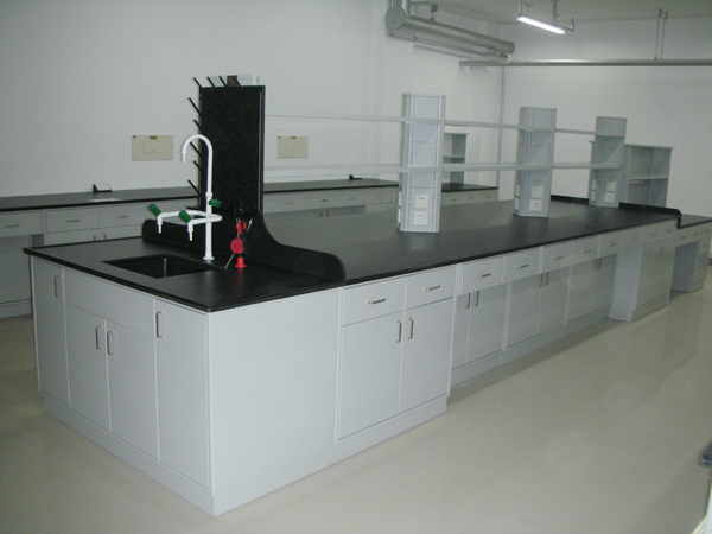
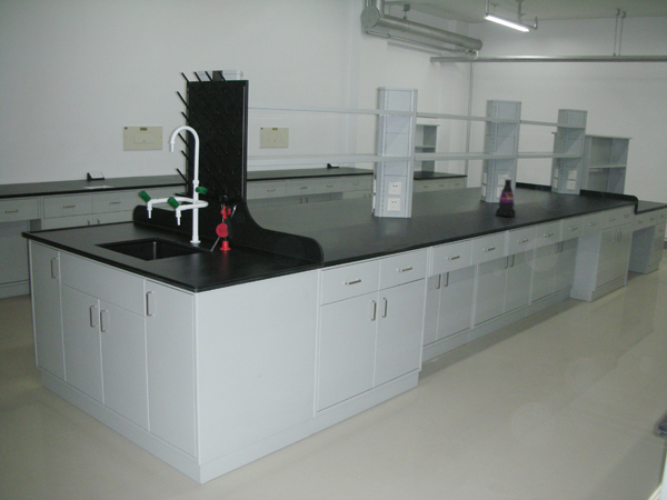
+ beverage bottle [495,177,517,218]
